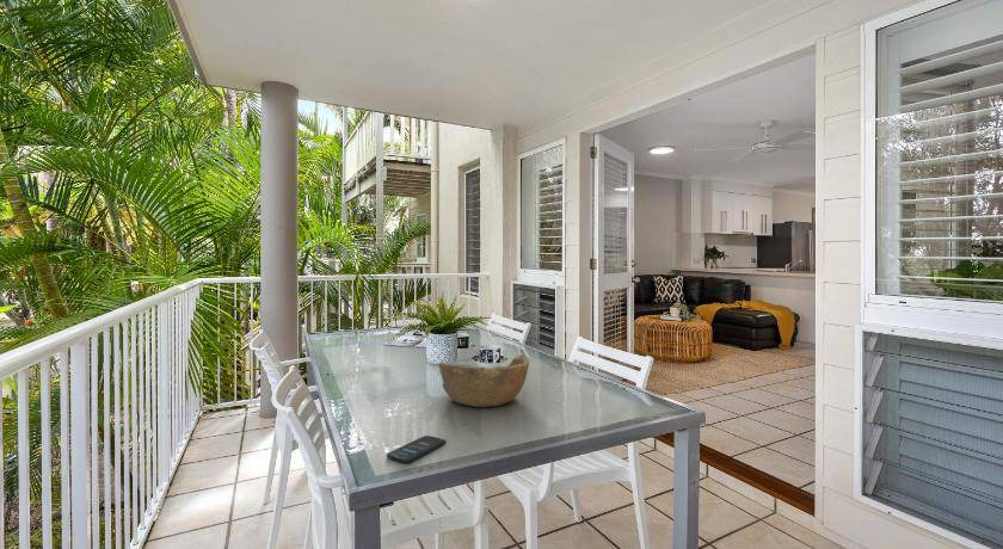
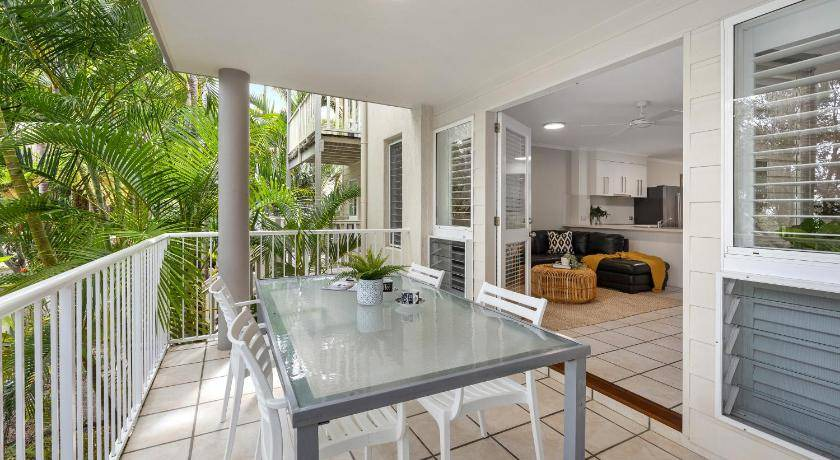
- smartphone [386,434,447,463]
- bowl [437,353,530,408]
